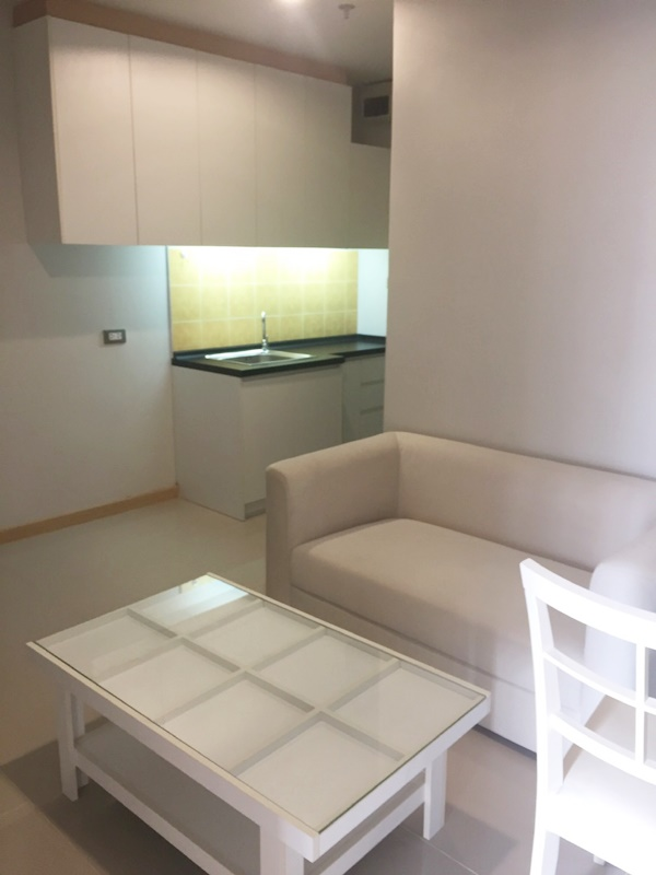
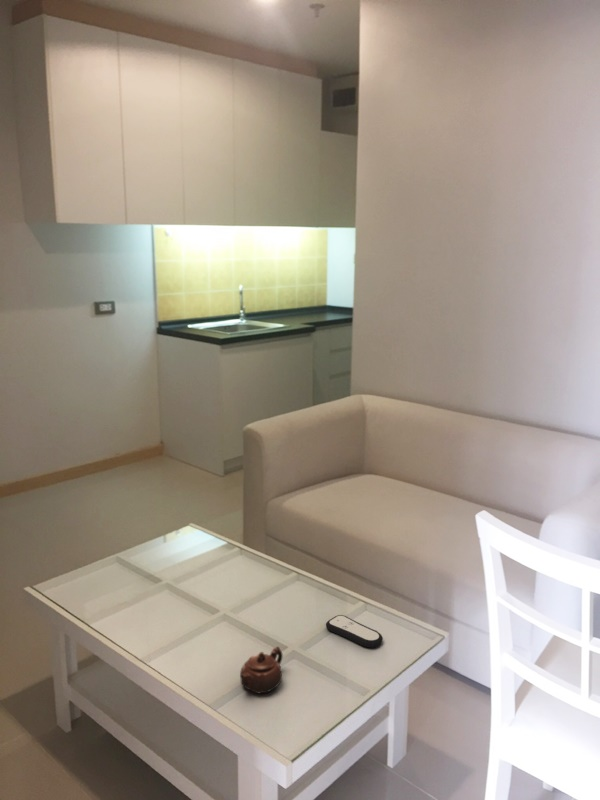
+ remote control [325,614,384,649]
+ teapot [239,645,284,695]
